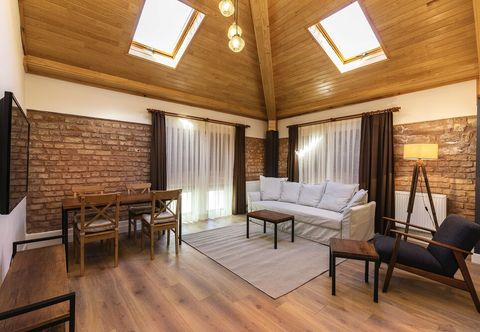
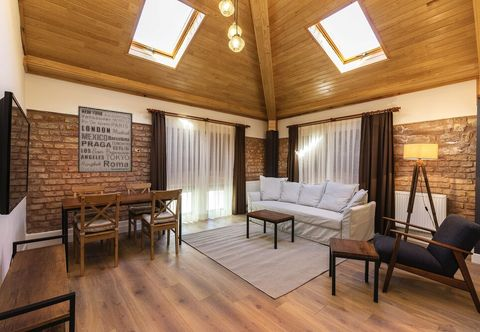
+ wall art [77,105,133,174]
